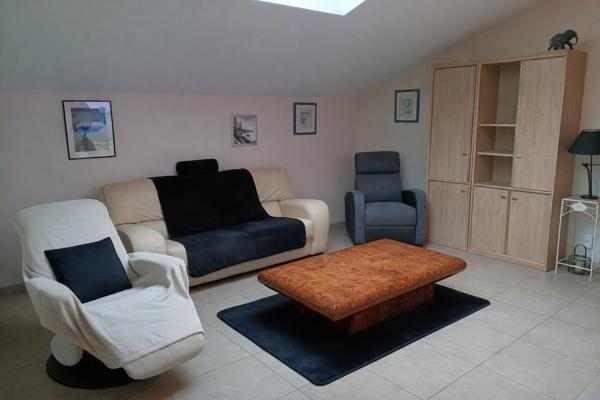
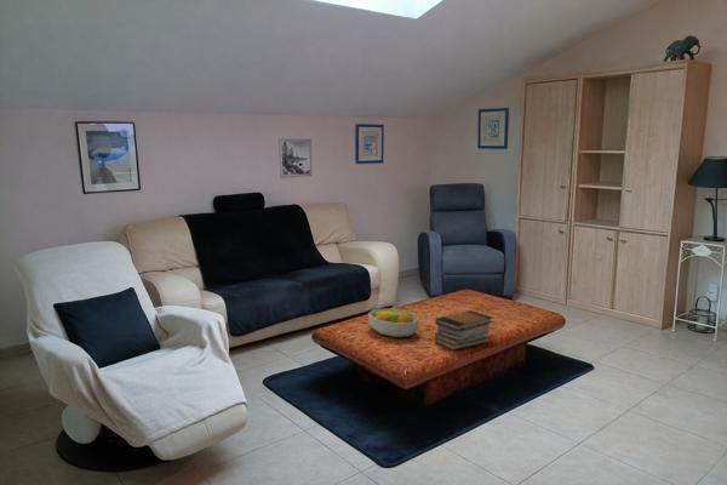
+ fruit bowl [367,308,420,338]
+ book stack [434,309,494,352]
